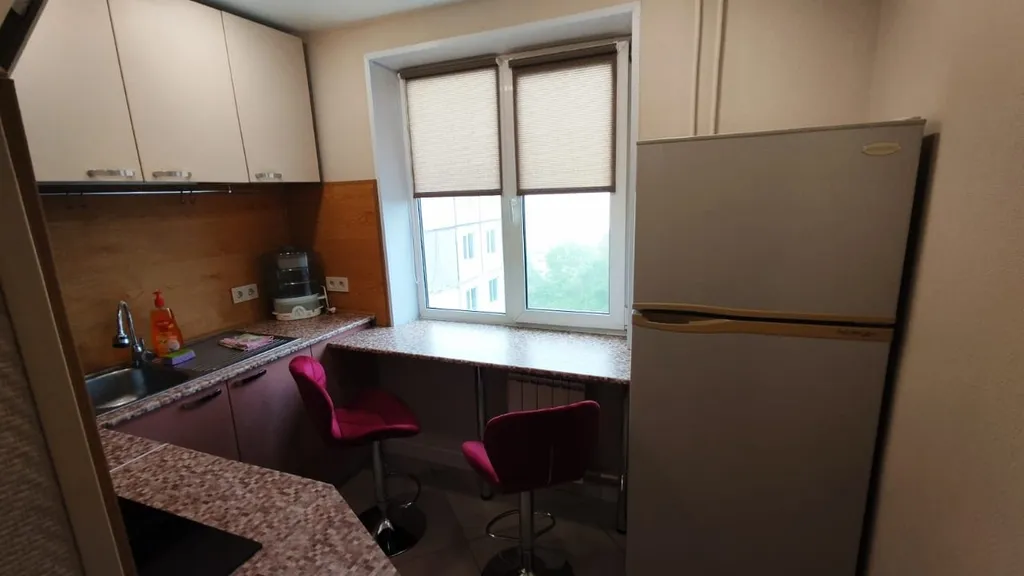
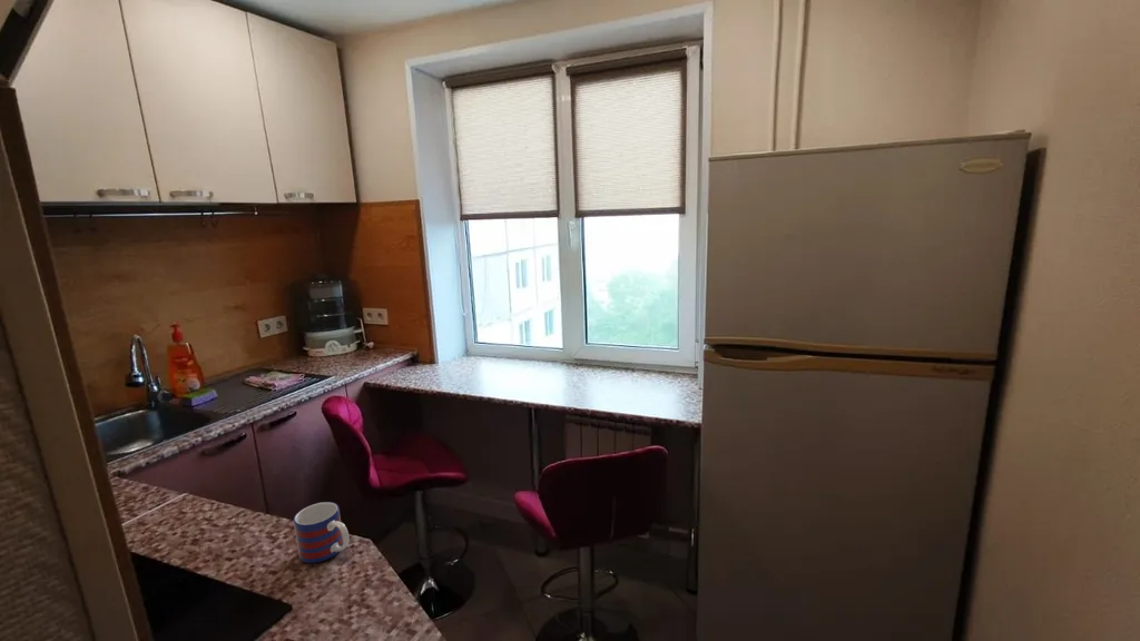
+ mug [293,501,351,564]
